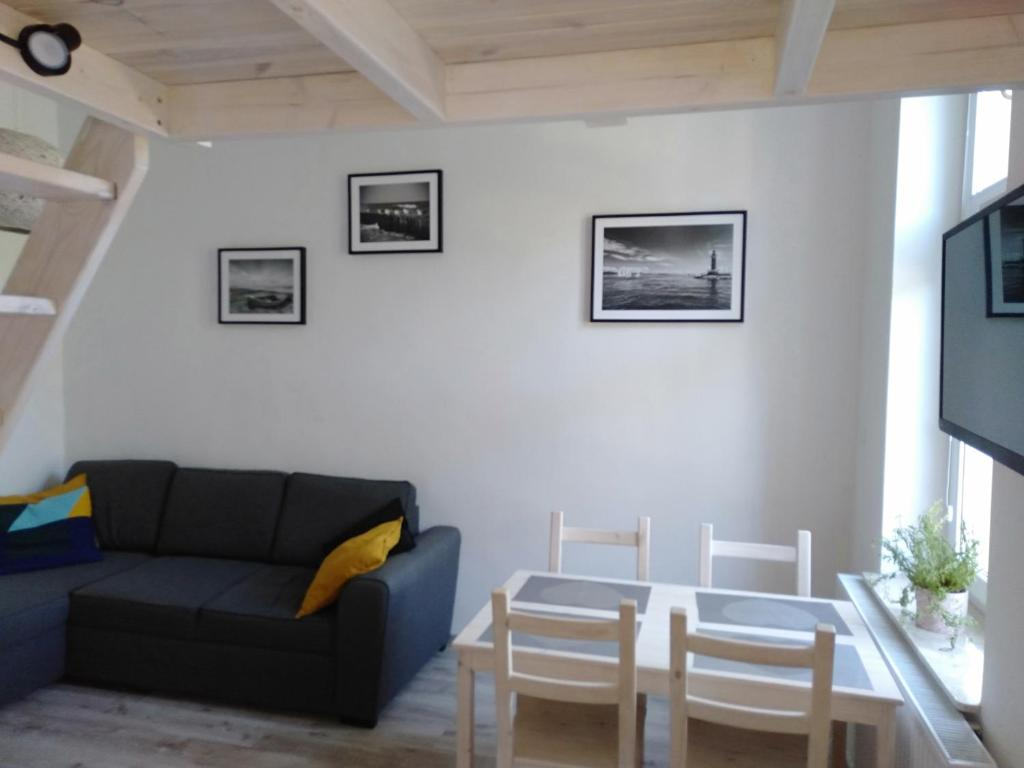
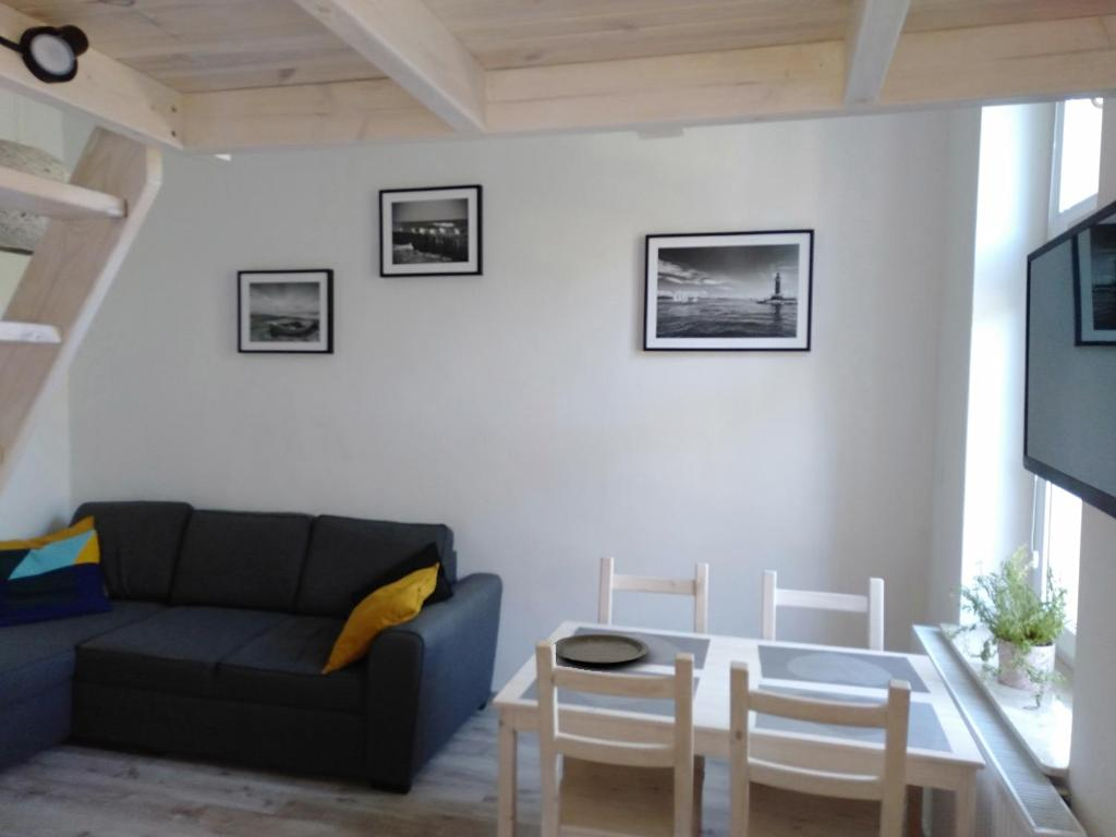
+ plate [554,633,650,665]
